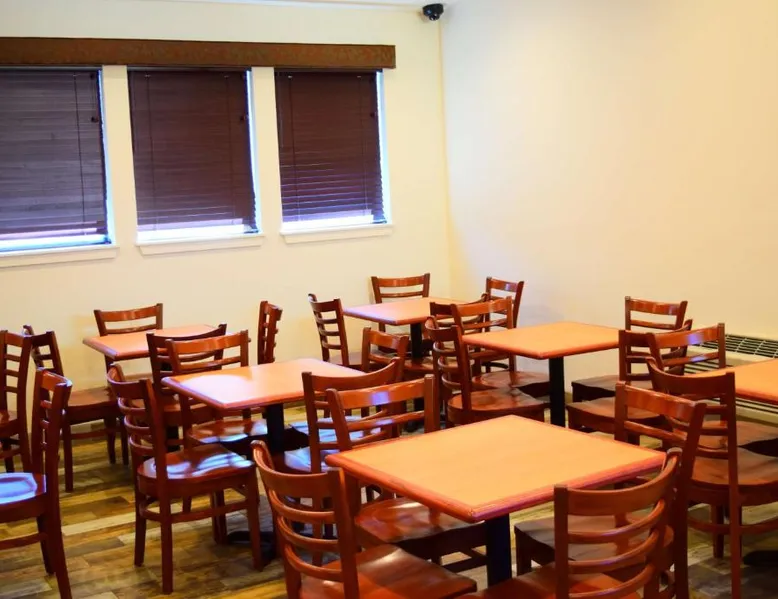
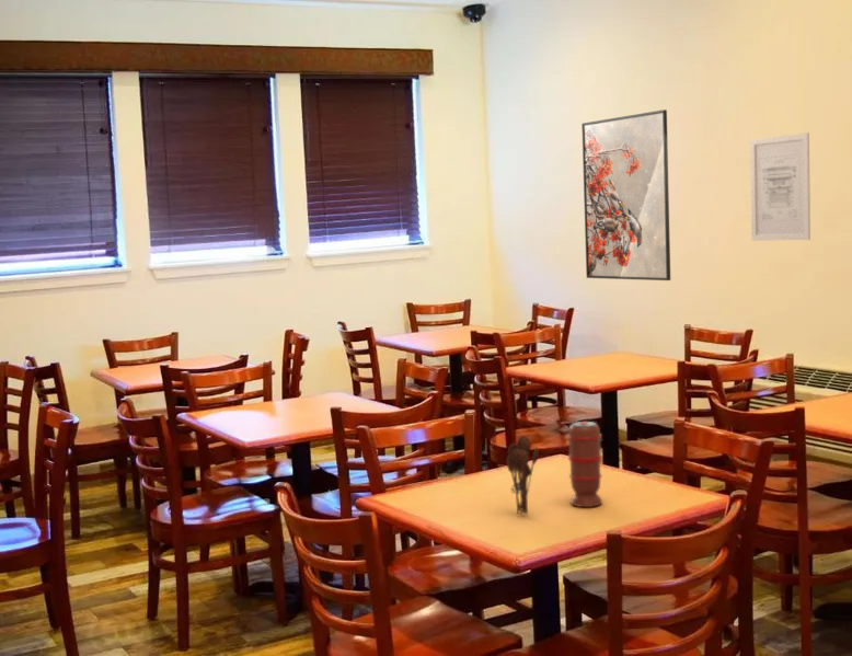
+ wall art [749,131,811,242]
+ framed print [580,108,671,281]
+ utensil holder [505,435,540,516]
+ spice grinder [566,421,603,508]
